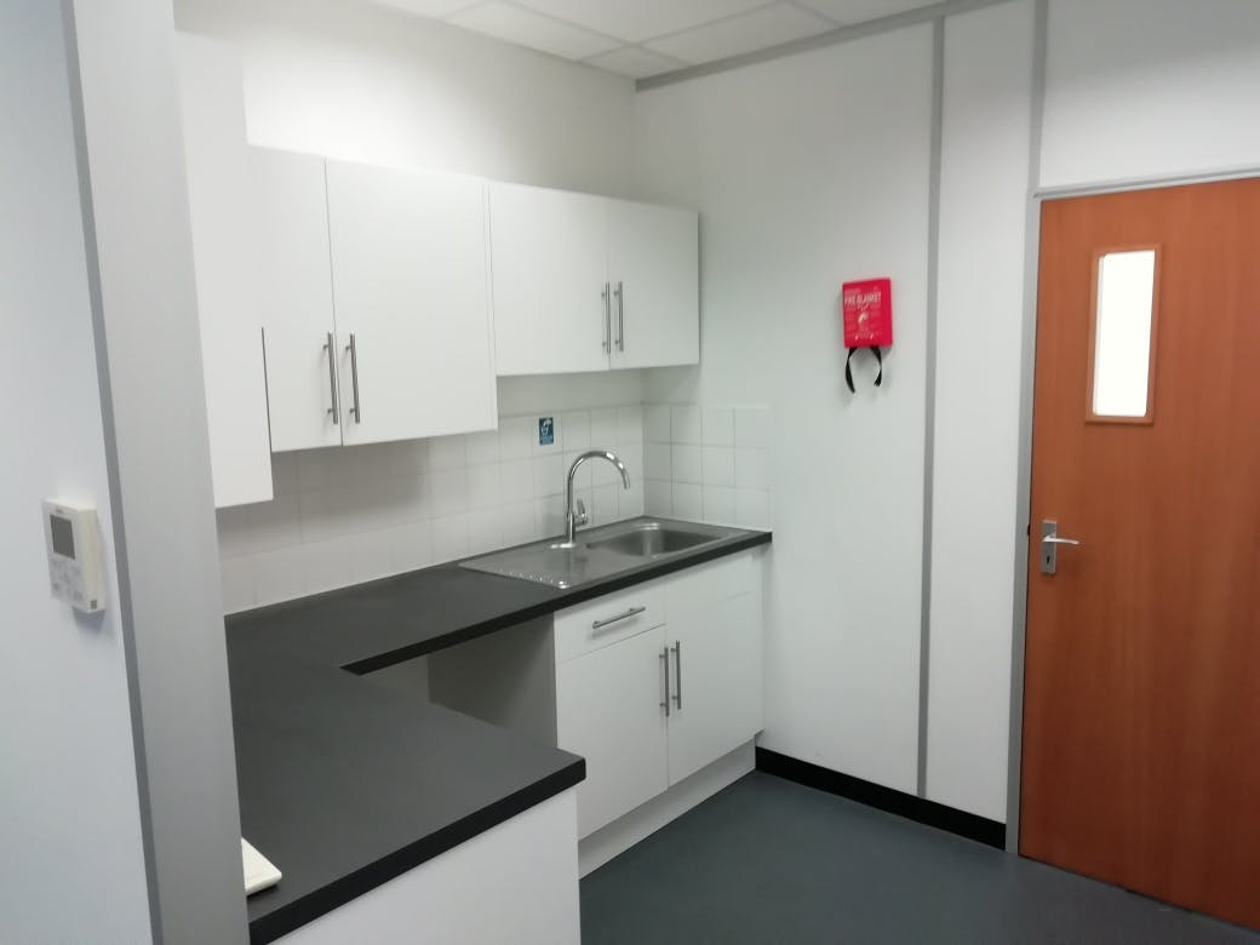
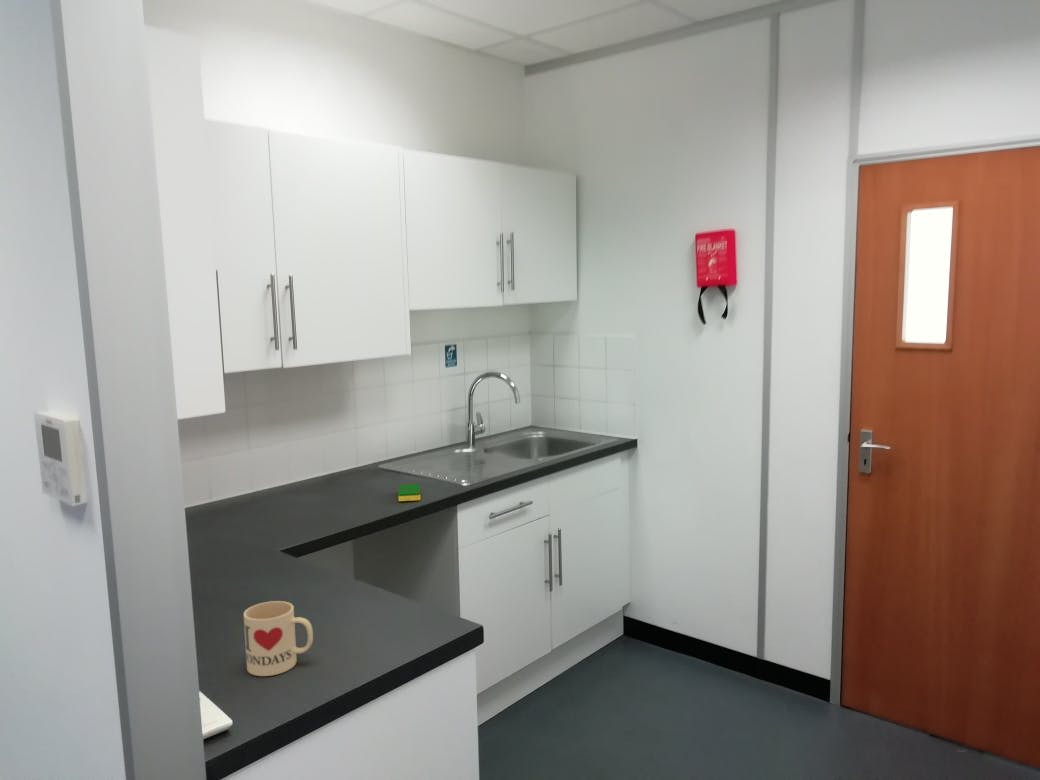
+ dish sponge [397,483,421,502]
+ mug [243,600,314,677]
